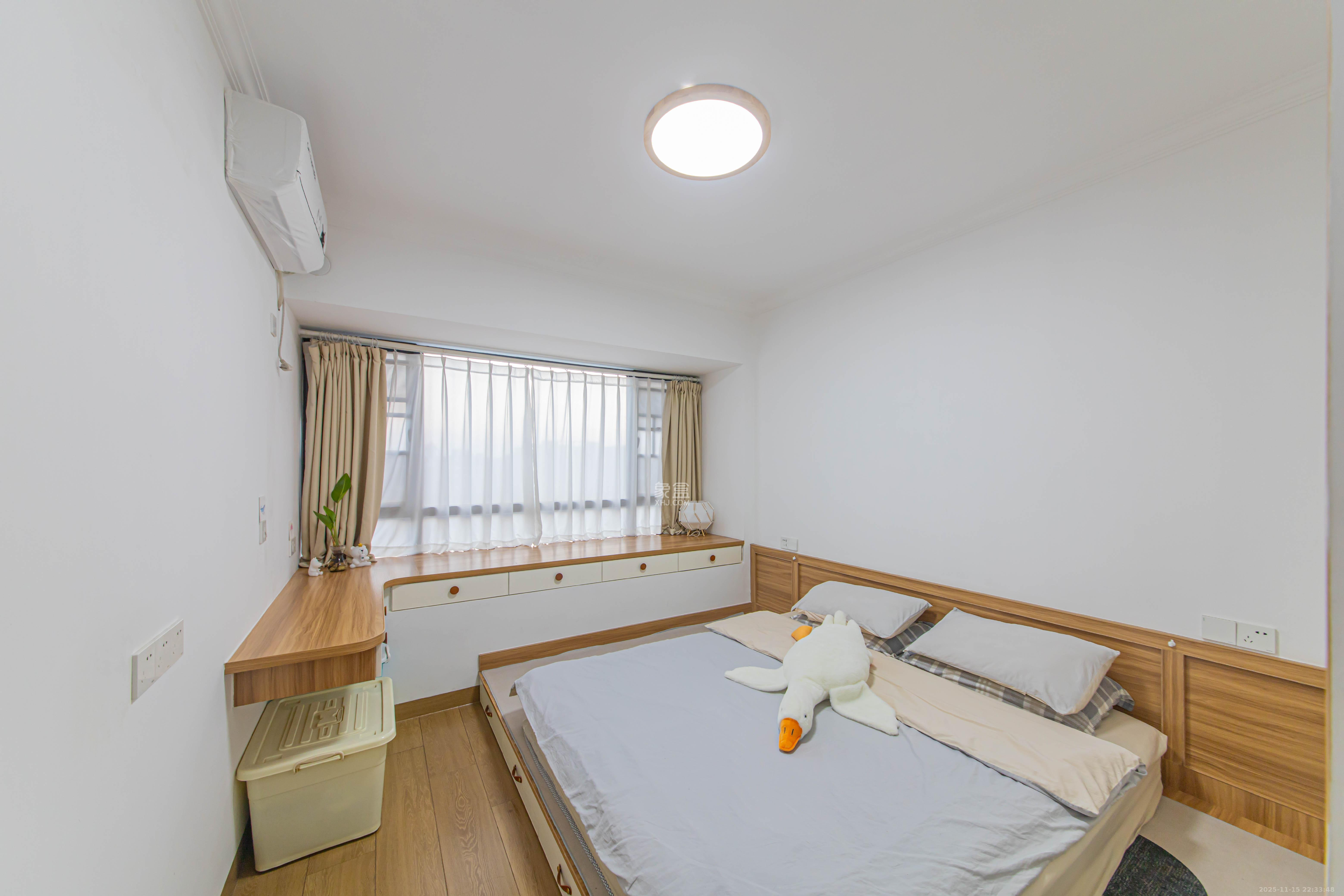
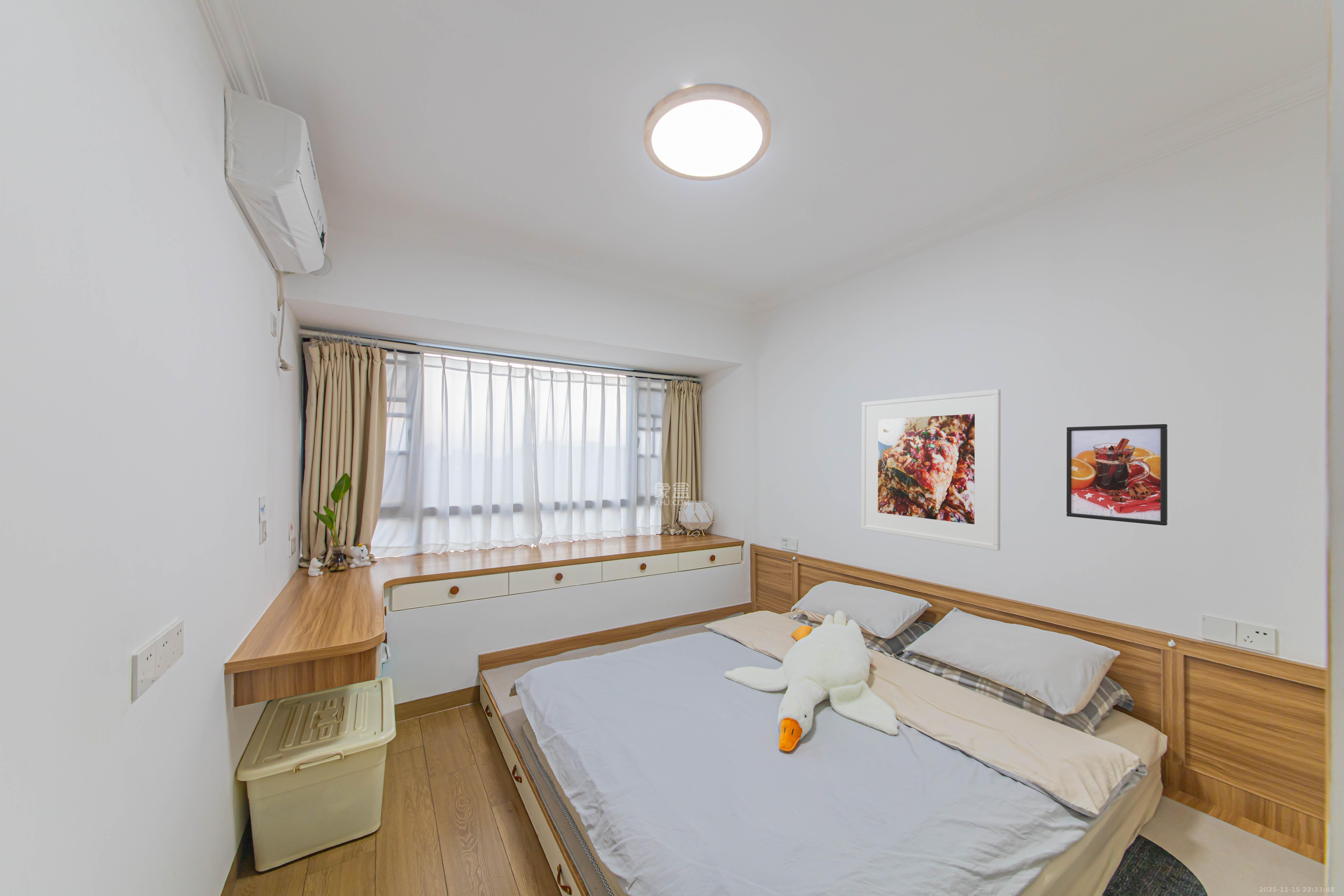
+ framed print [861,389,1001,551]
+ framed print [1066,424,1168,526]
